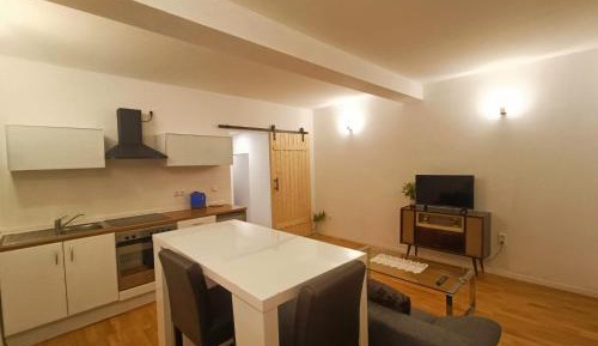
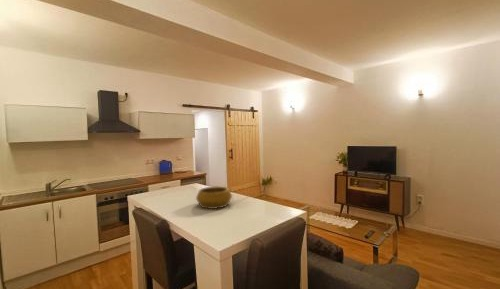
+ decorative bowl [195,185,233,210]
